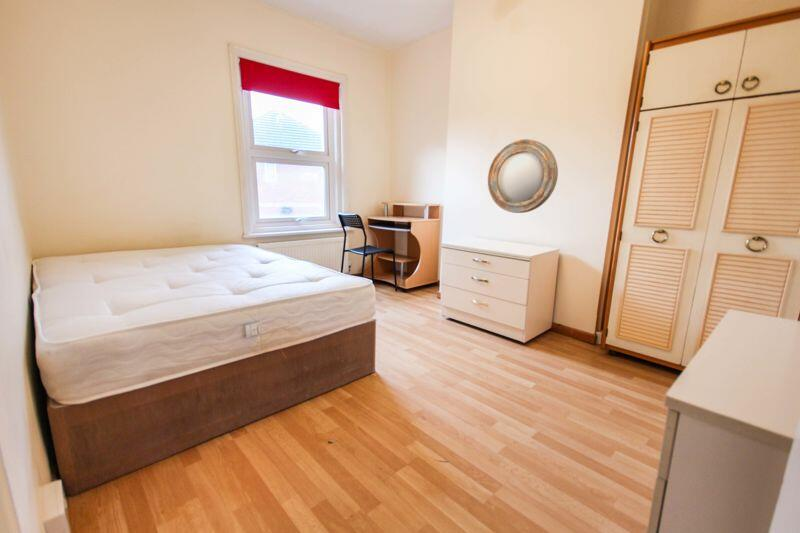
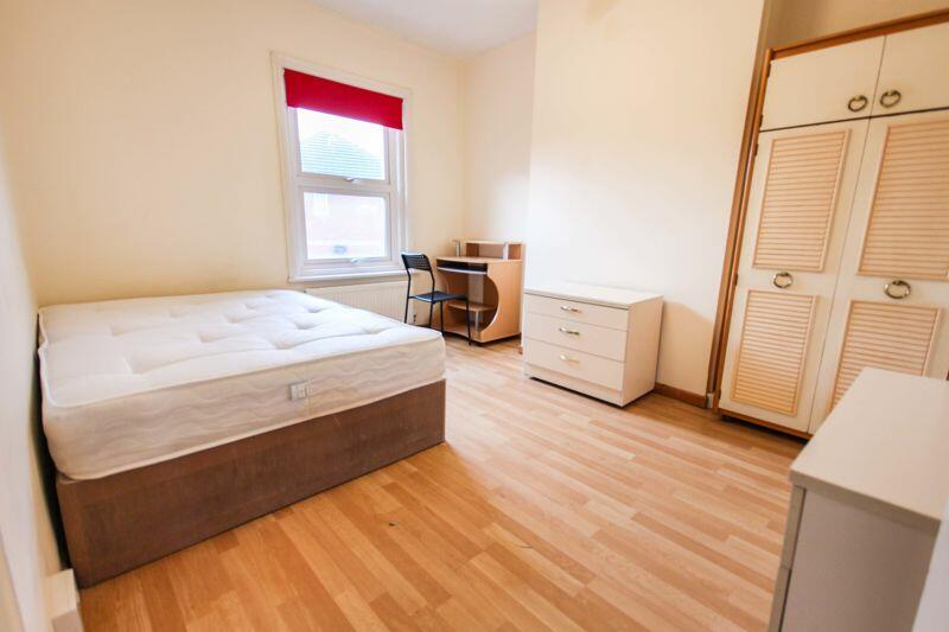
- home mirror [486,138,559,214]
